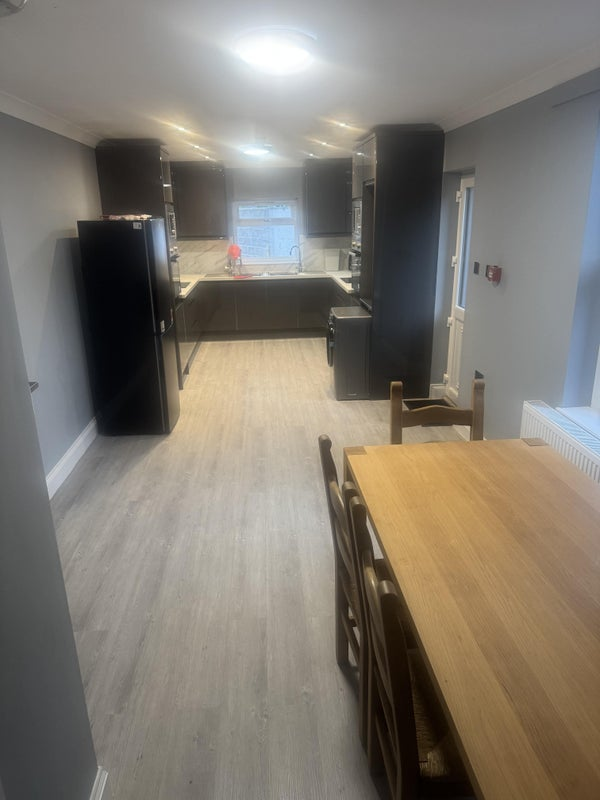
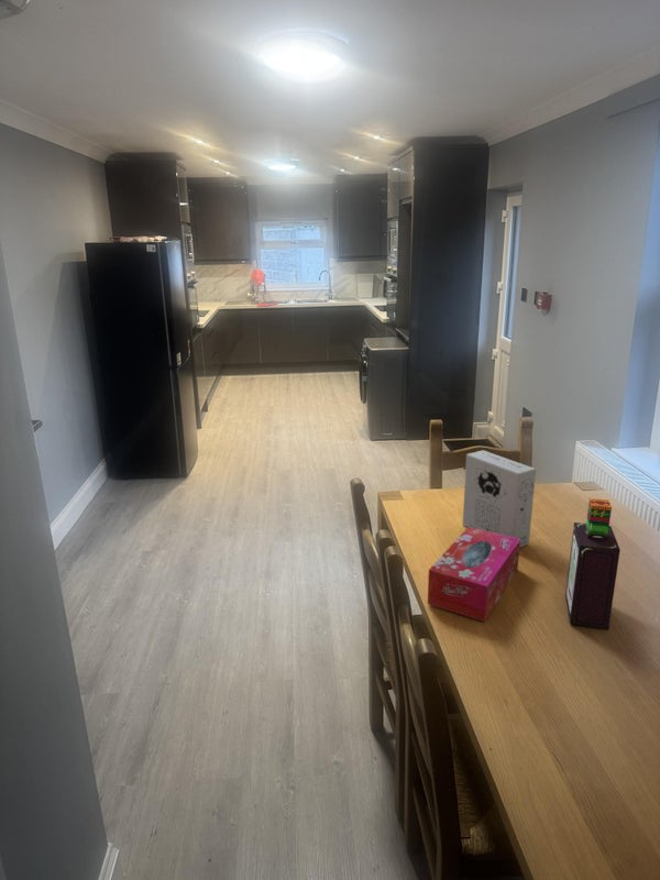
+ cereal box [462,449,537,549]
+ bottle [564,497,622,630]
+ tissue box [427,527,521,623]
